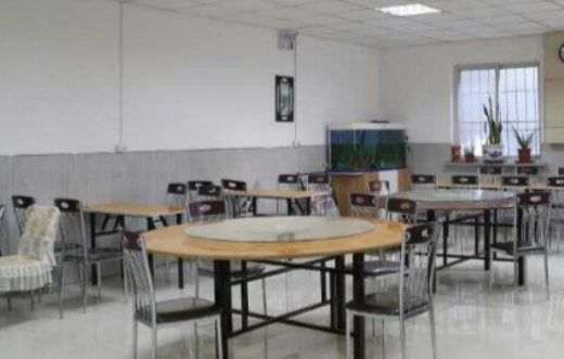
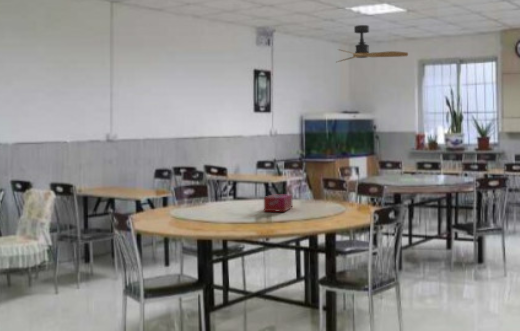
+ ceiling fan [336,24,409,63]
+ tissue box [263,194,293,213]
